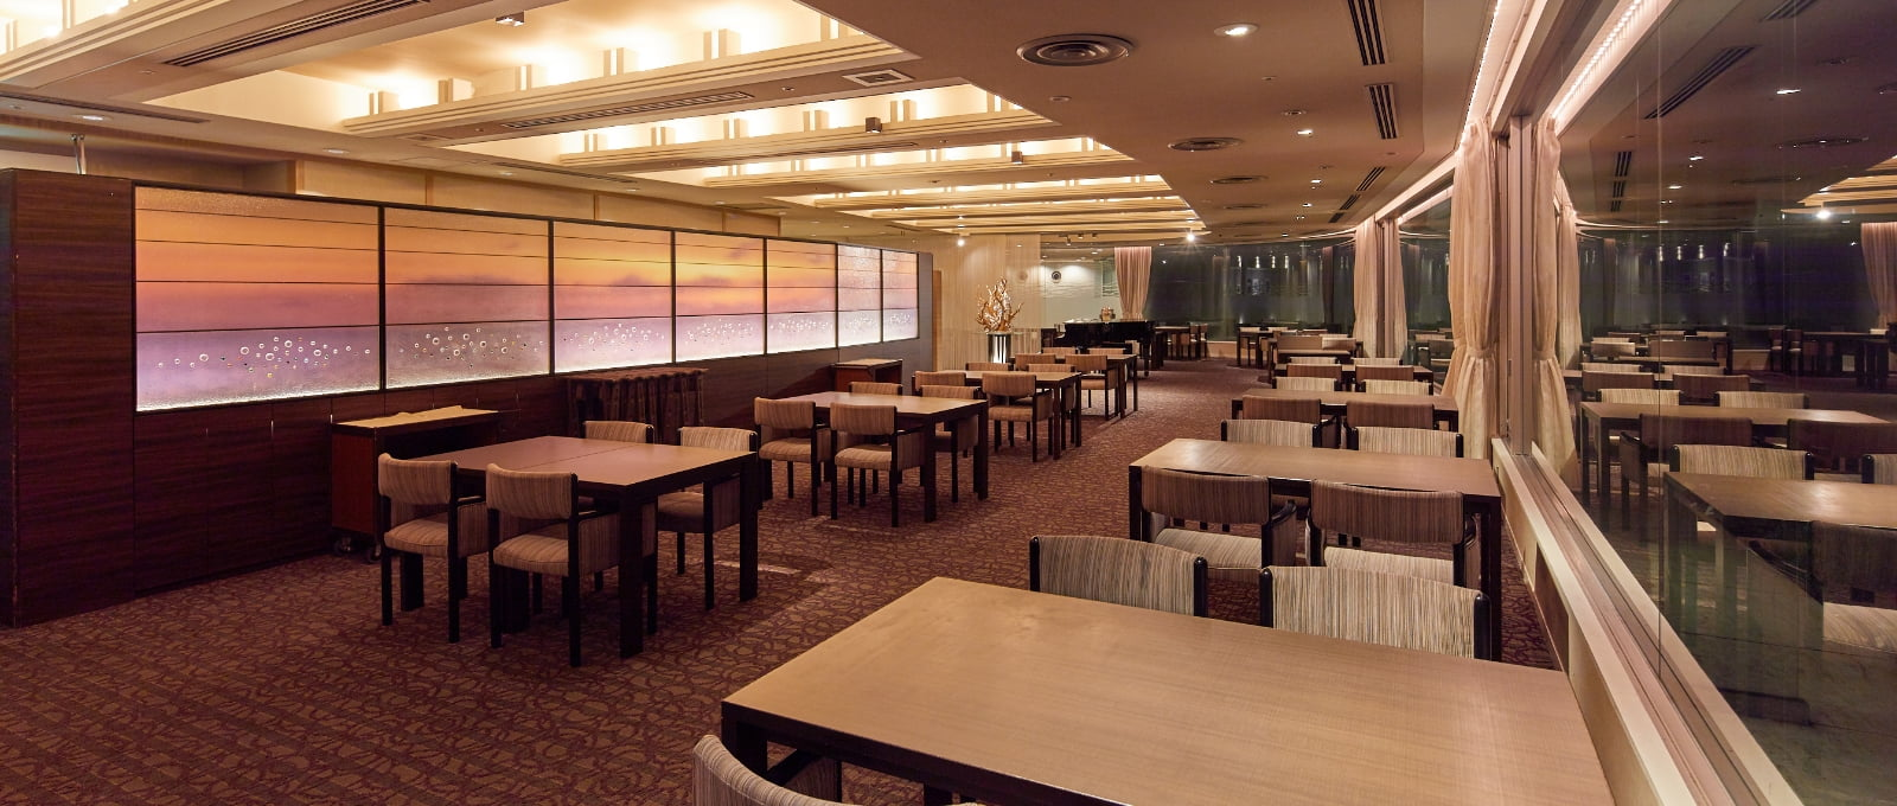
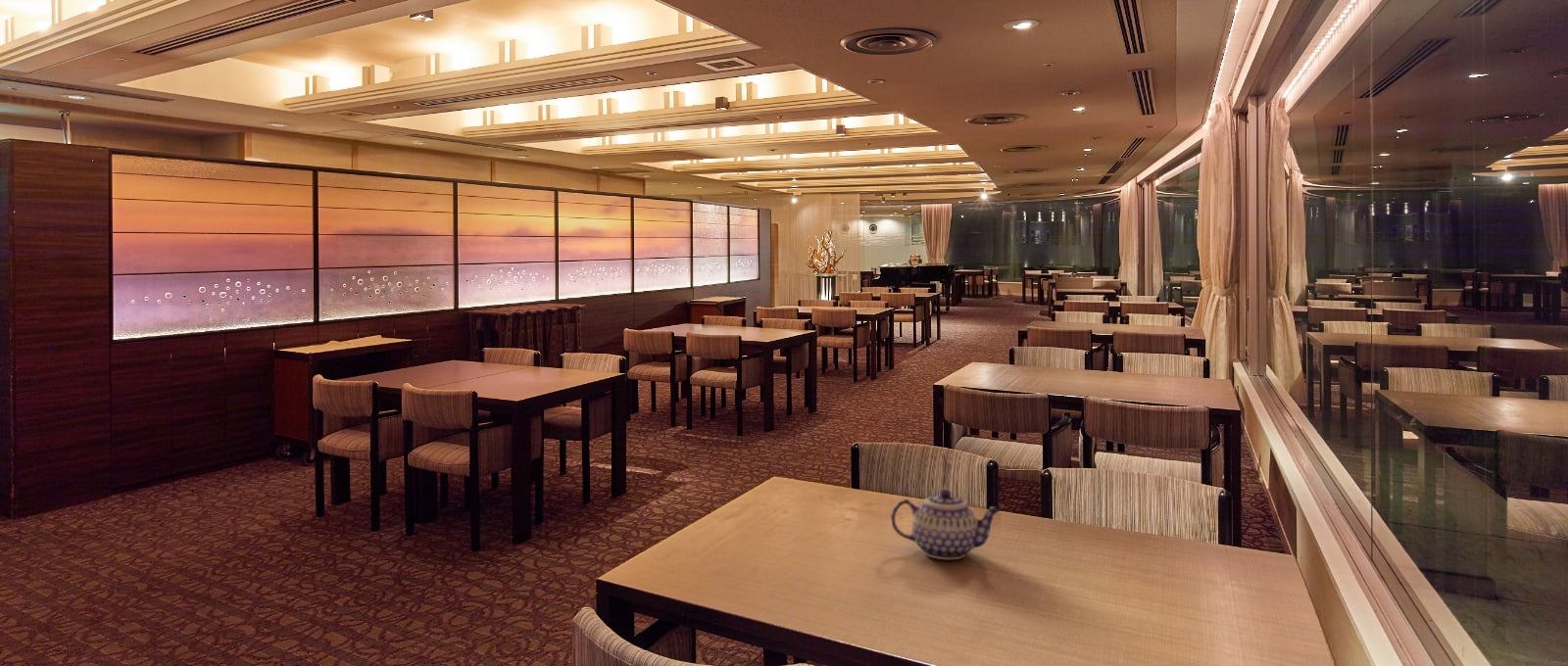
+ teapot [890,489,1002,560]
